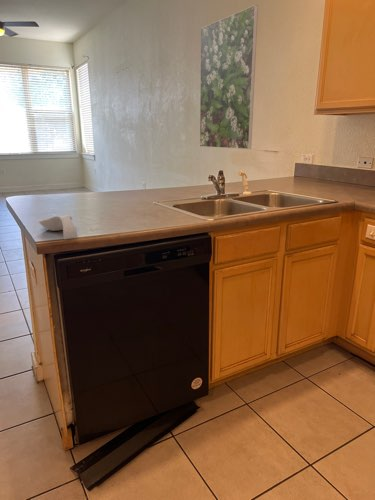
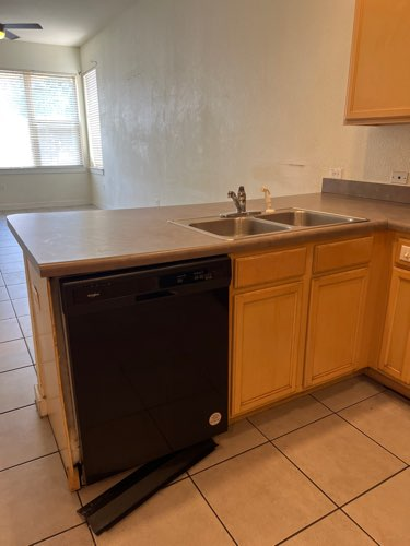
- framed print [199,4,259,150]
- spoon rest [38,214,79,240]
